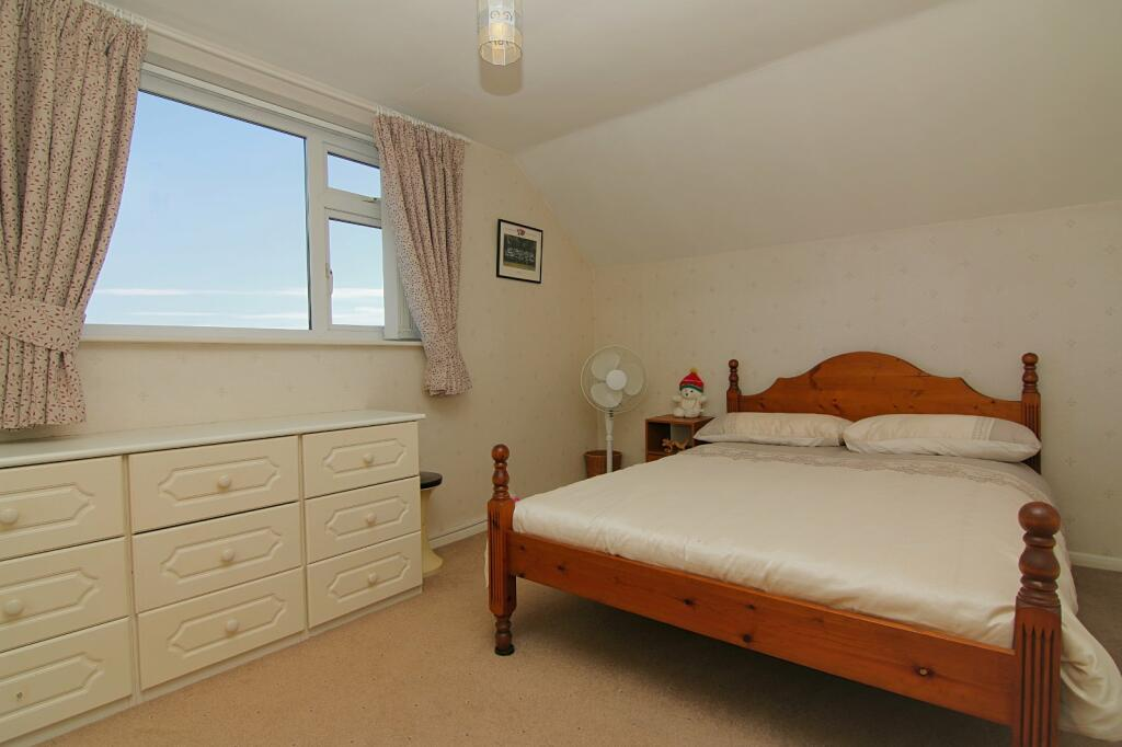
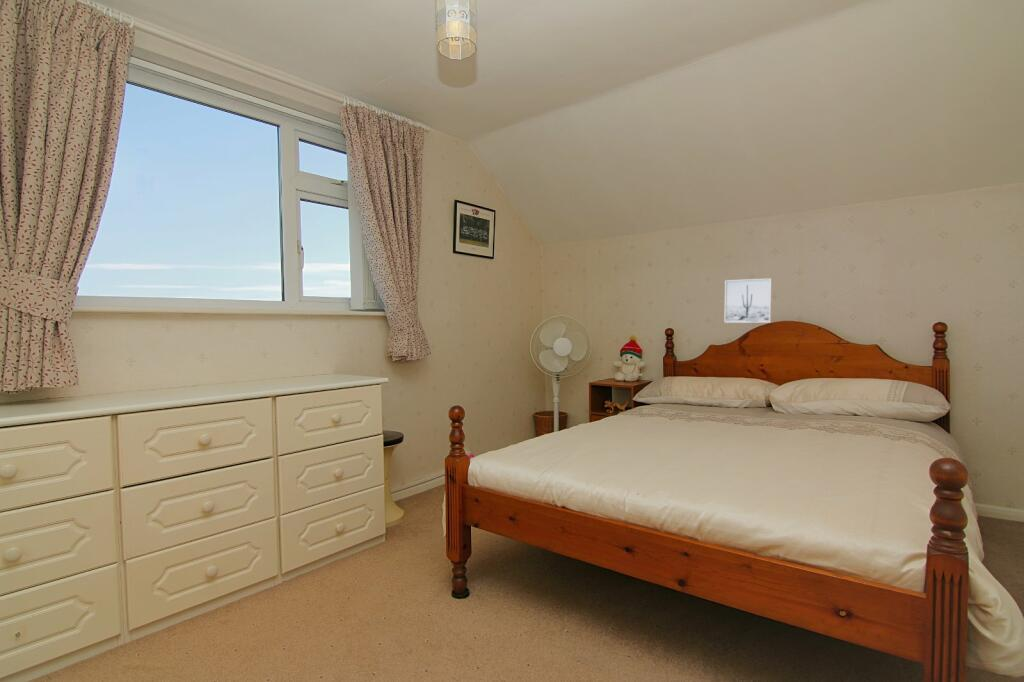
+ wall art [723,277,773,324]
